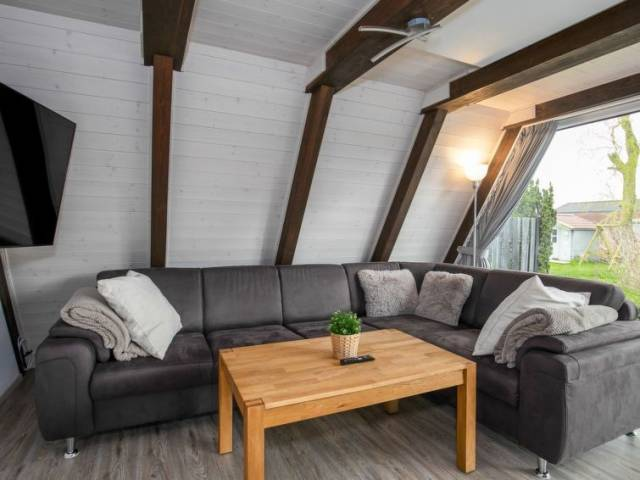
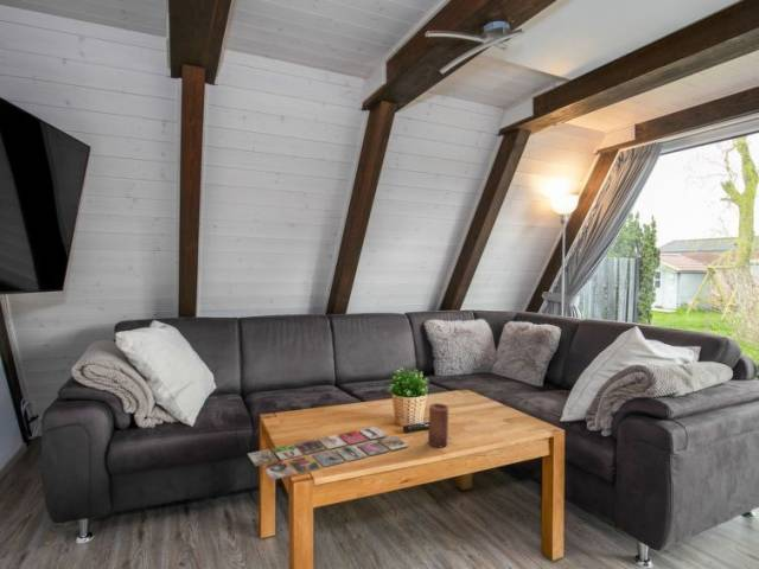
+ candle [427,402,449,448]
+ magazine [247,426,410,481]
